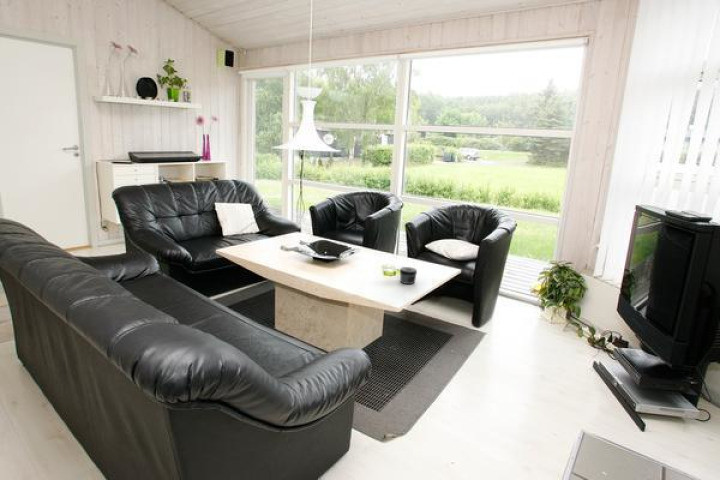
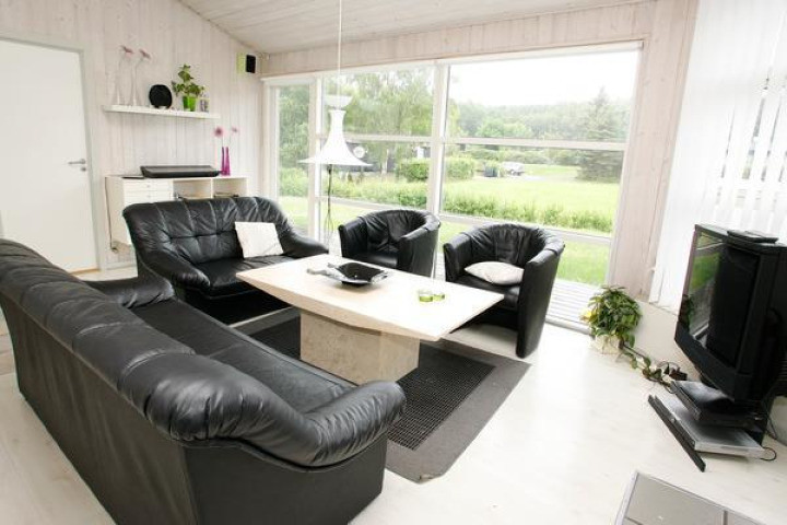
- jar [399,266,418,285]
